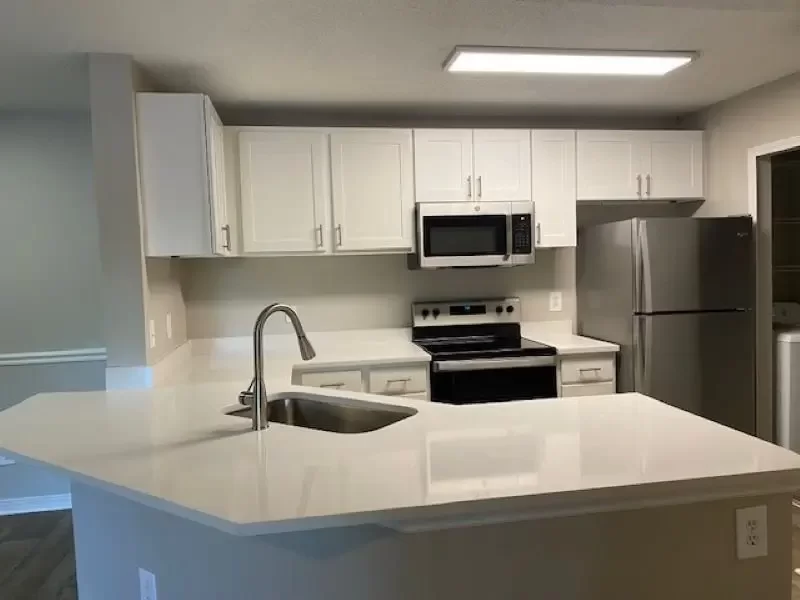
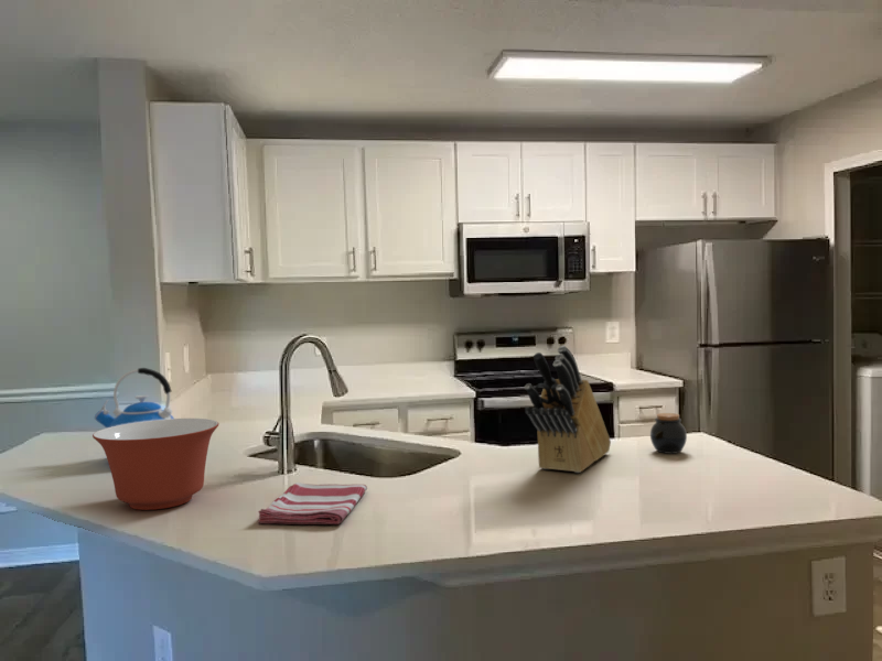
+ dish towel [257,481,368,525]
+ jar [649,412,688,455]
+ knife block [524,345,612,474]
+ mixing bowl [92,418,220,511]
+ kettle [94,367,175,429]
